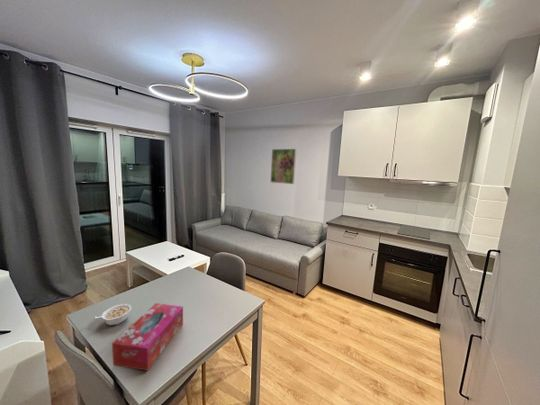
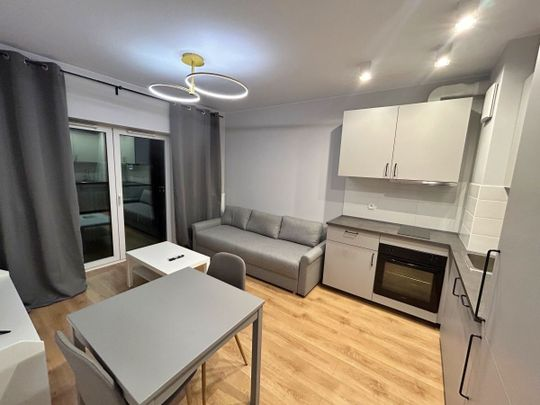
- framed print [270,148,297,185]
- legume [94,303,133,326]
- tissue box [111,302,184,372]
